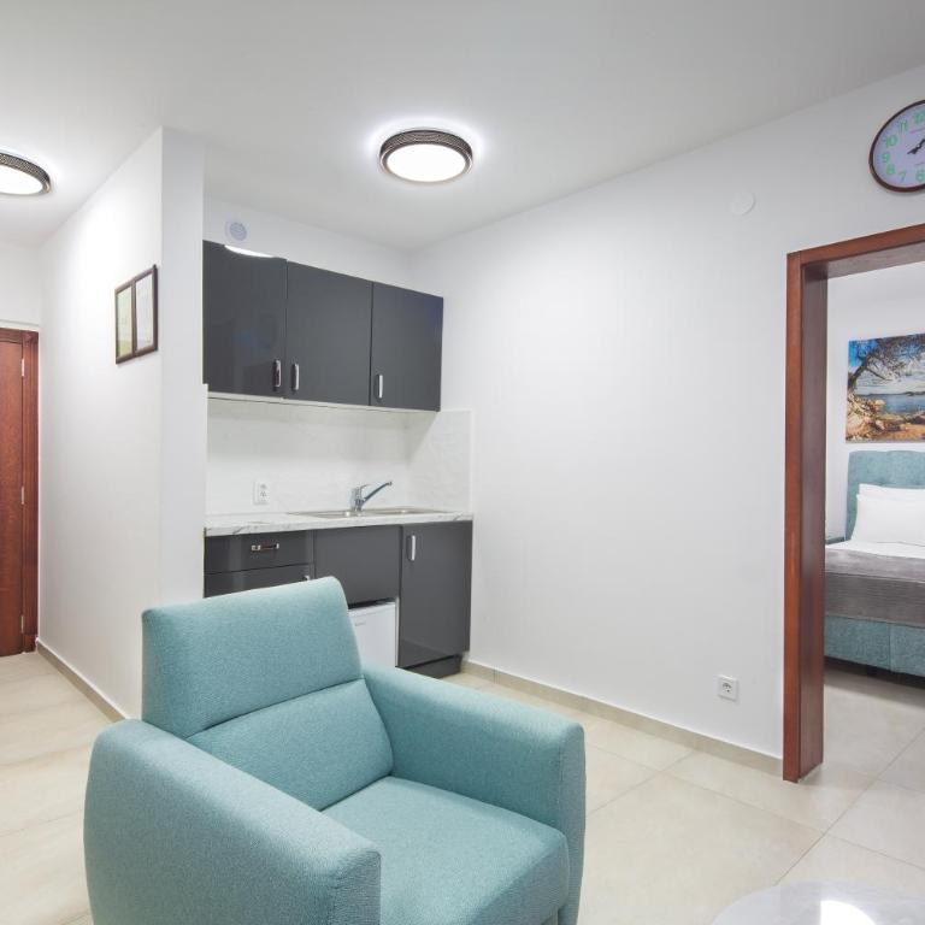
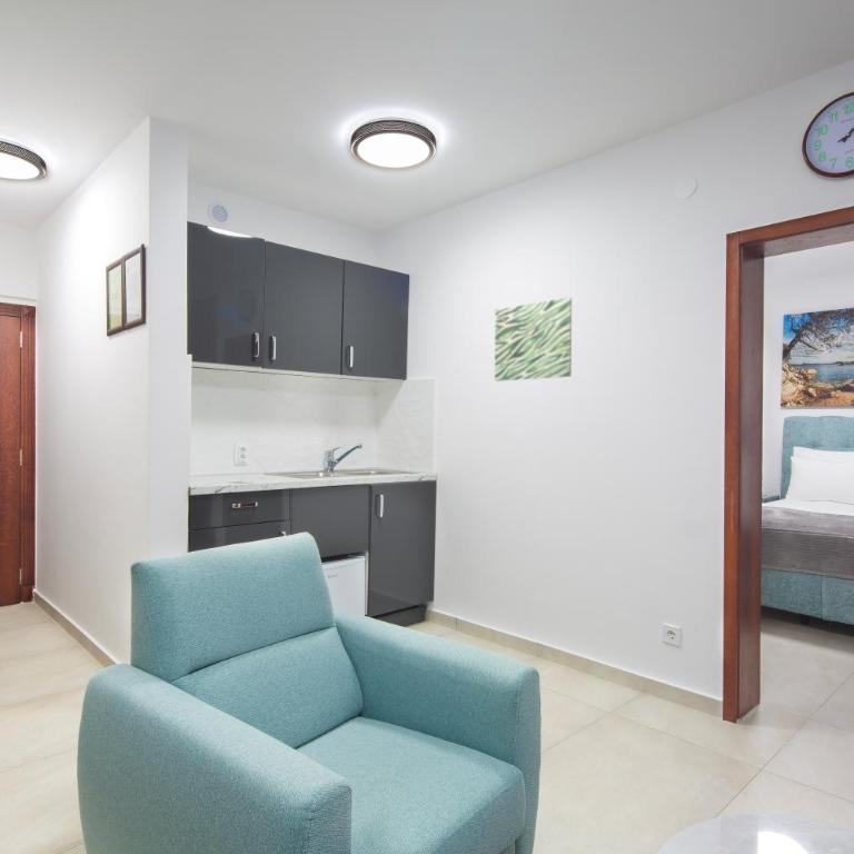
+ wall art [494,296,573,383]
